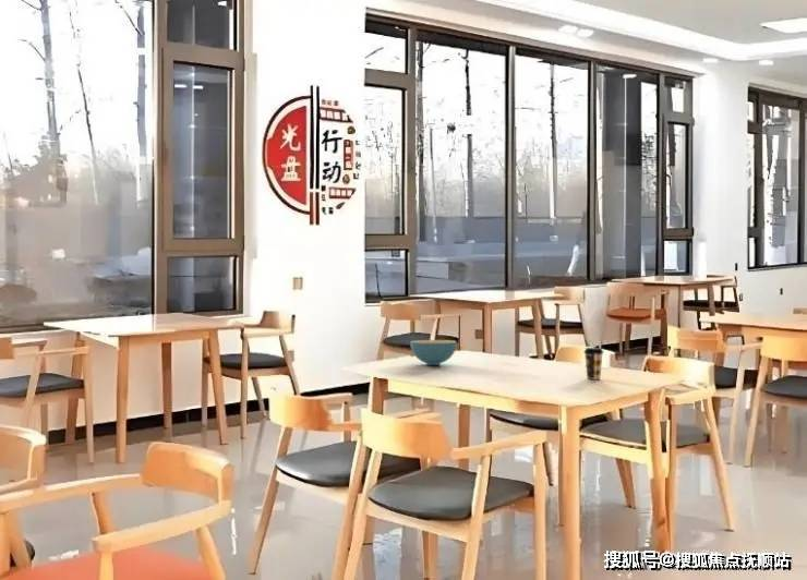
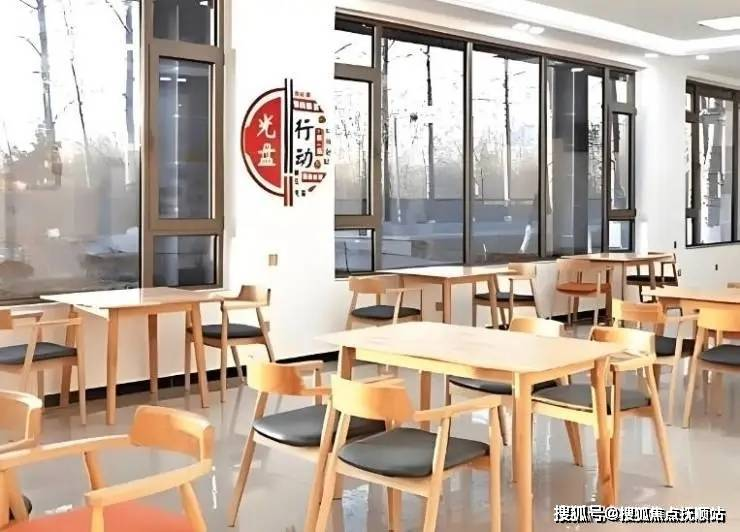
- cereal bowl [409,339,458,366]
- coffee cup [583,347,605,380]
